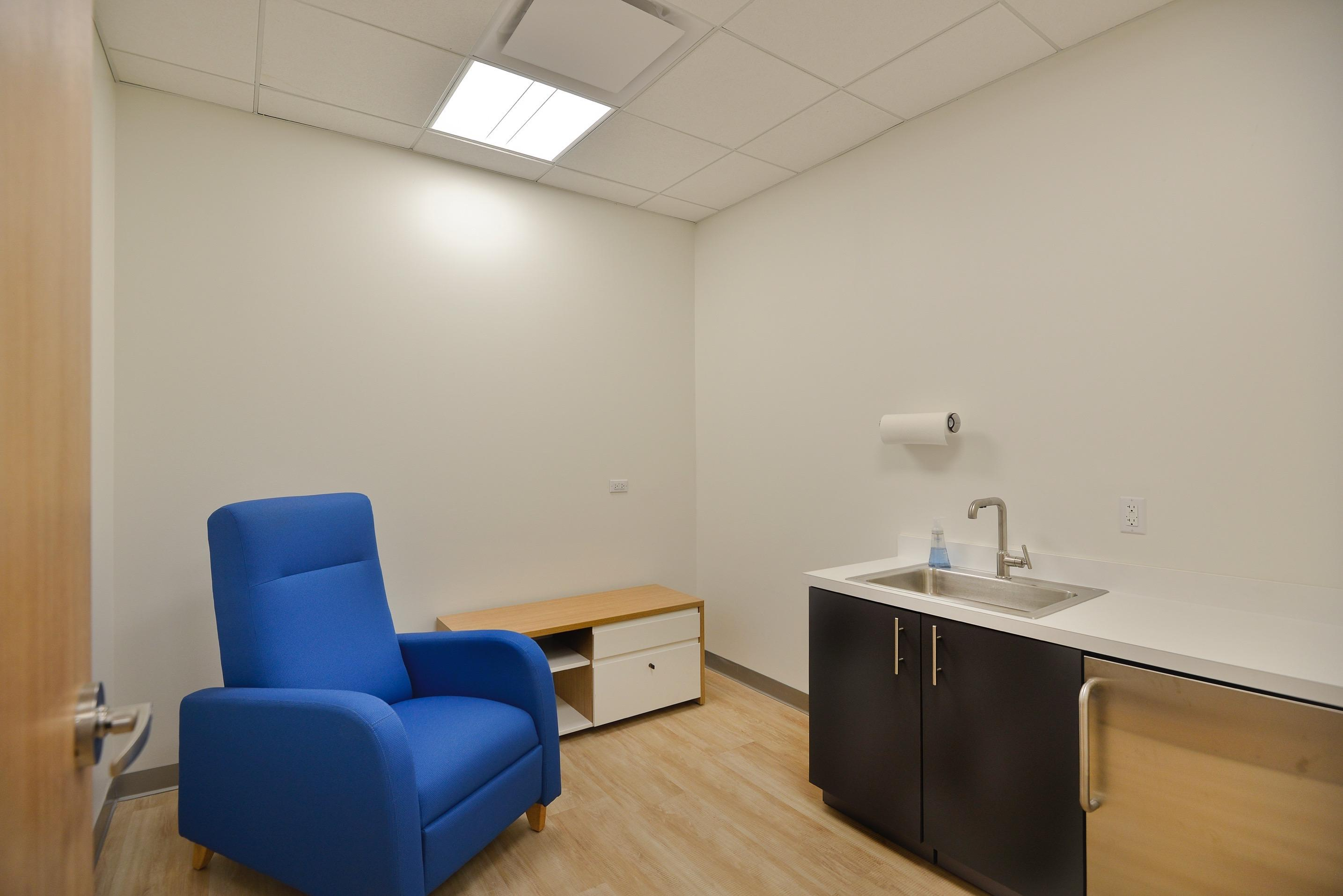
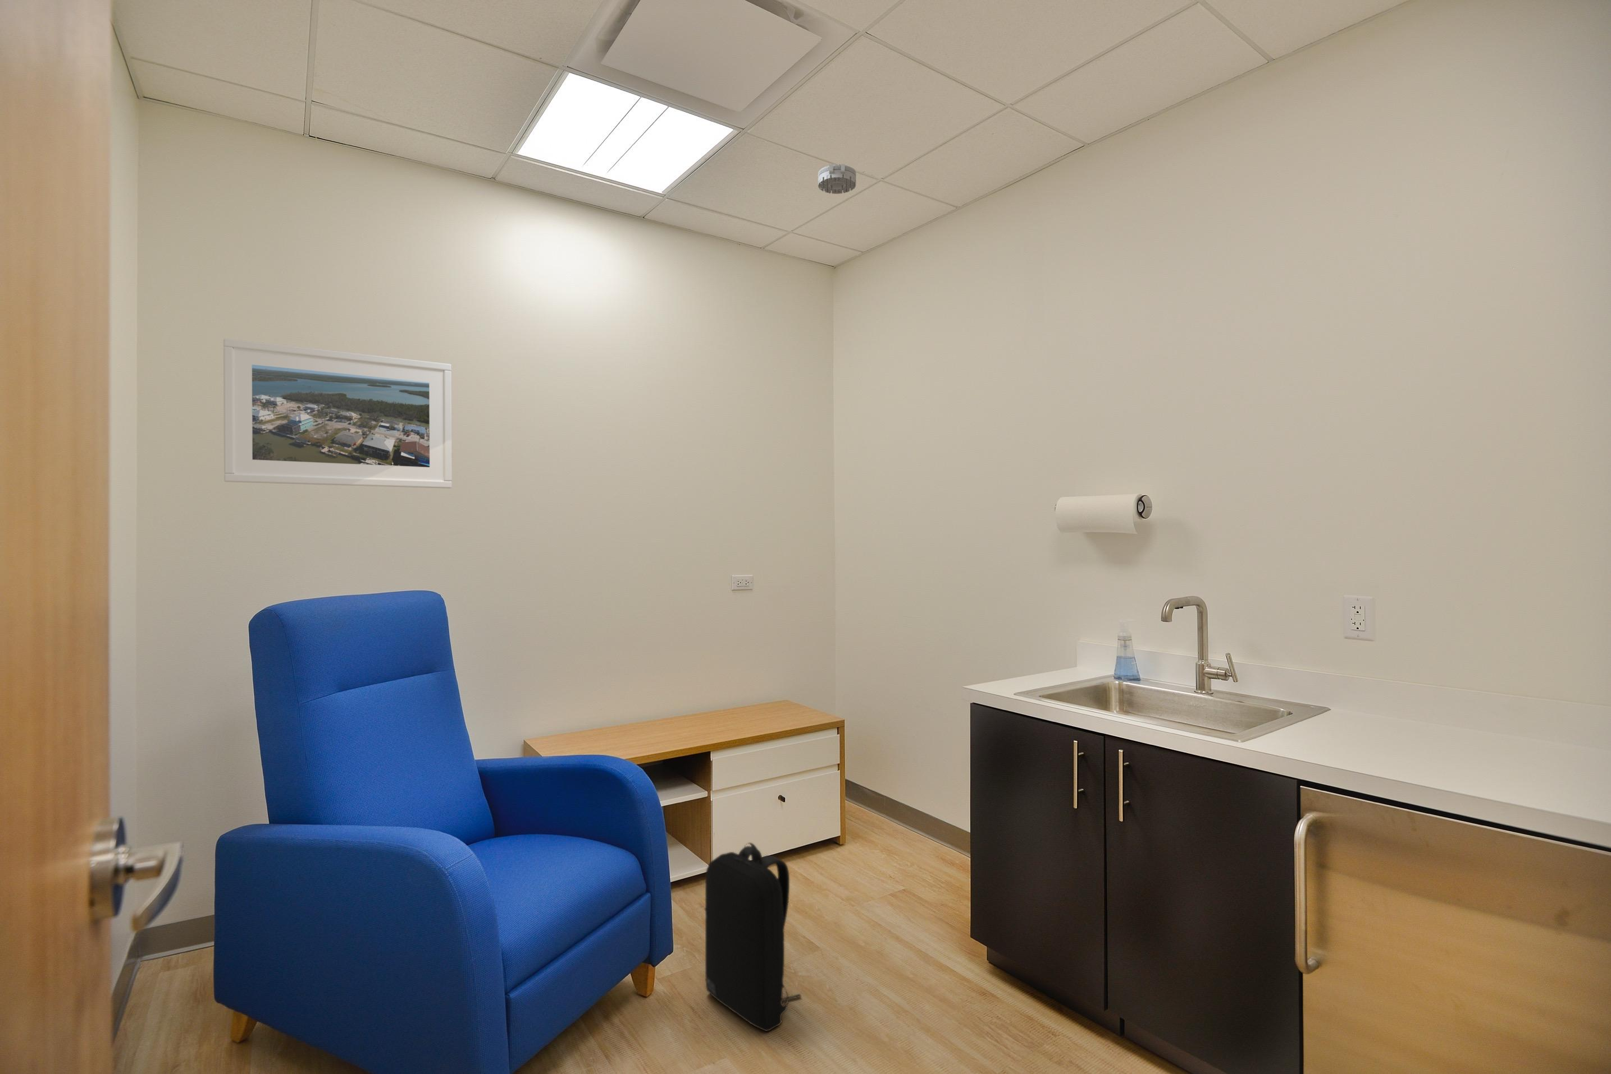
+ backpack [704,841,801,1032]
+ smoke detector [818,164,856,194]
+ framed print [223,338,452,489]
